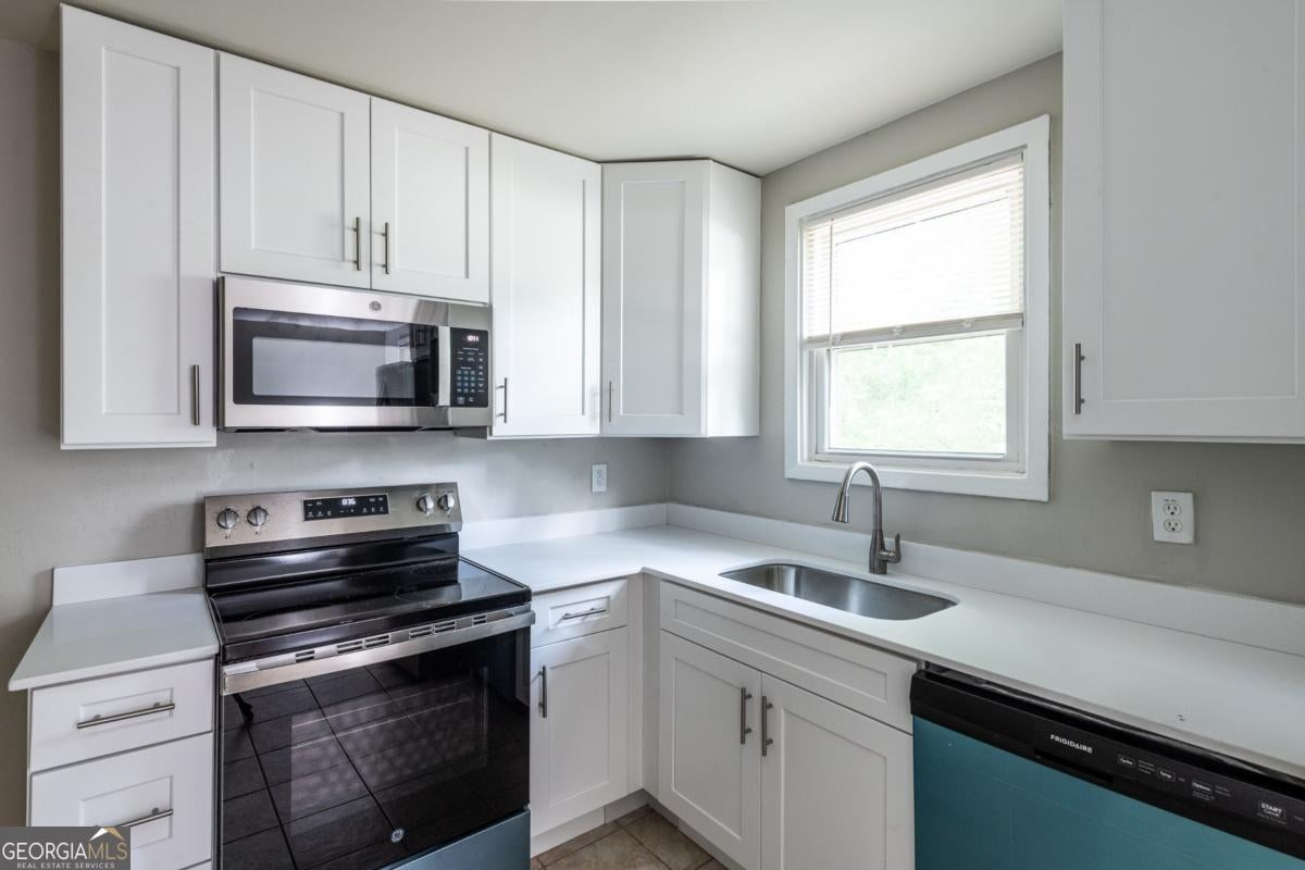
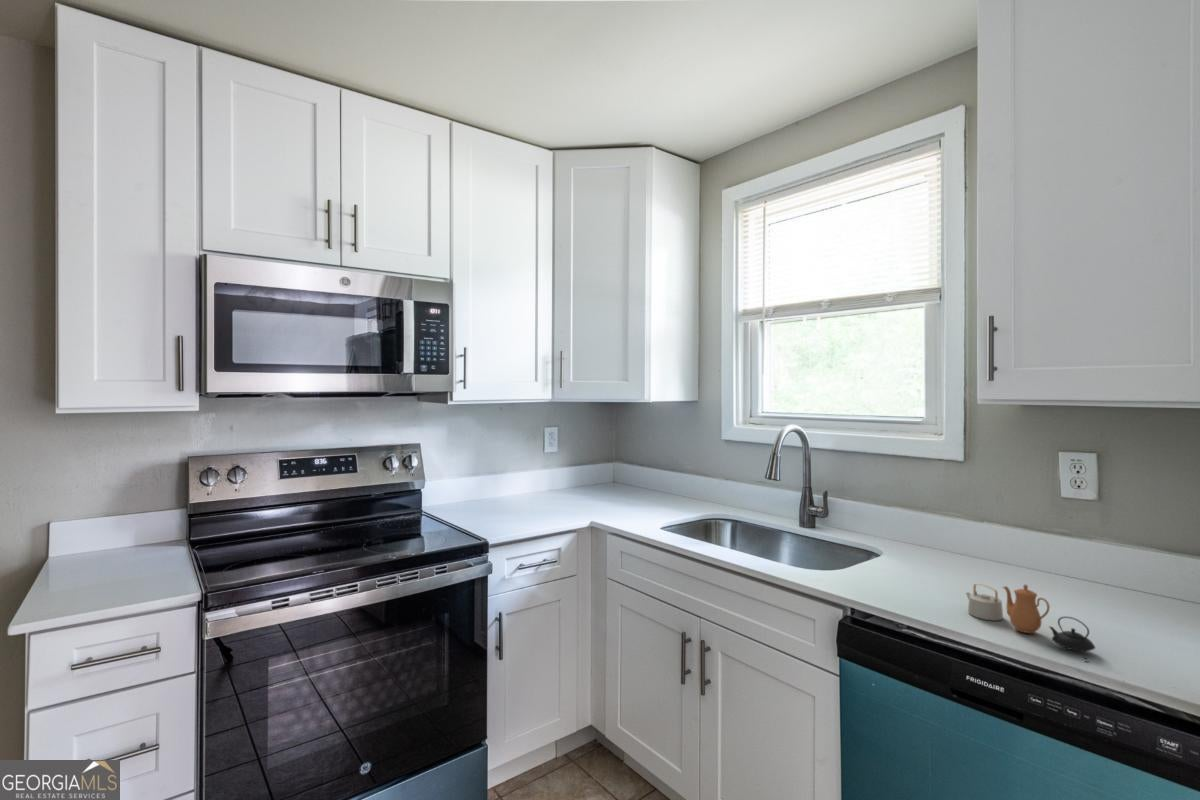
+ teapot [965,583,1096,652]
